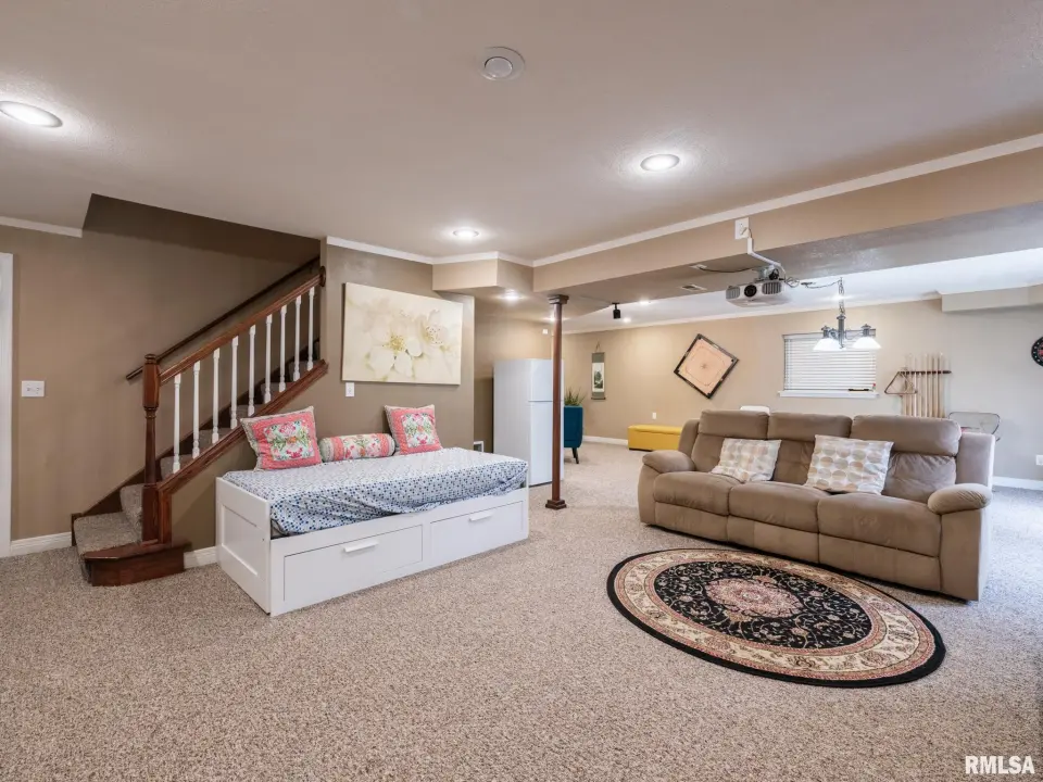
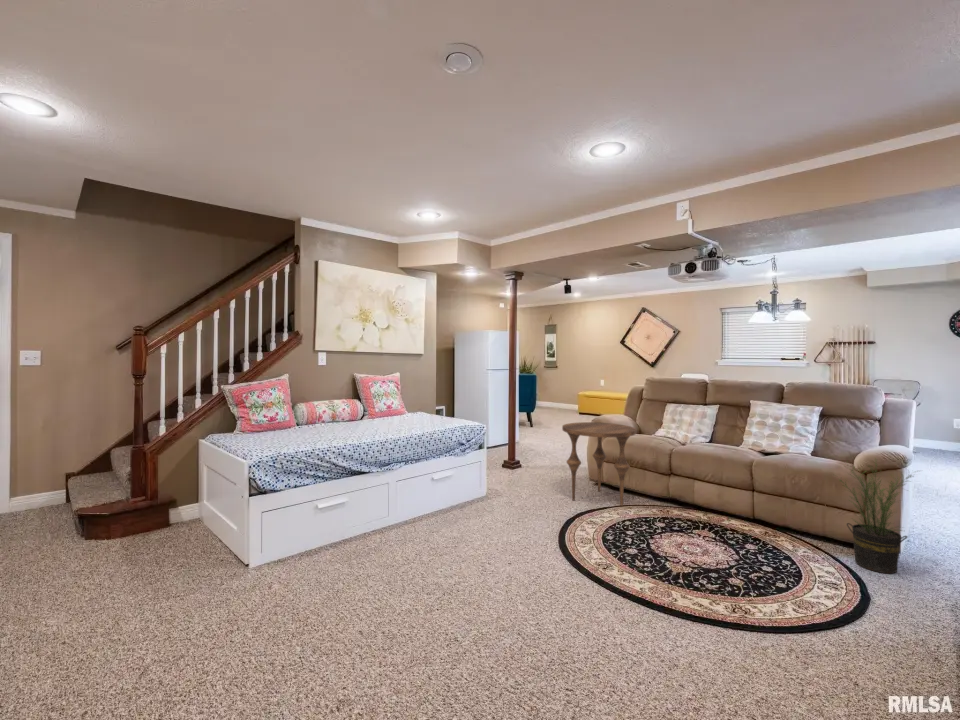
+ side table [561,421,637,506]
+ potted plant [834,458,923,575]
